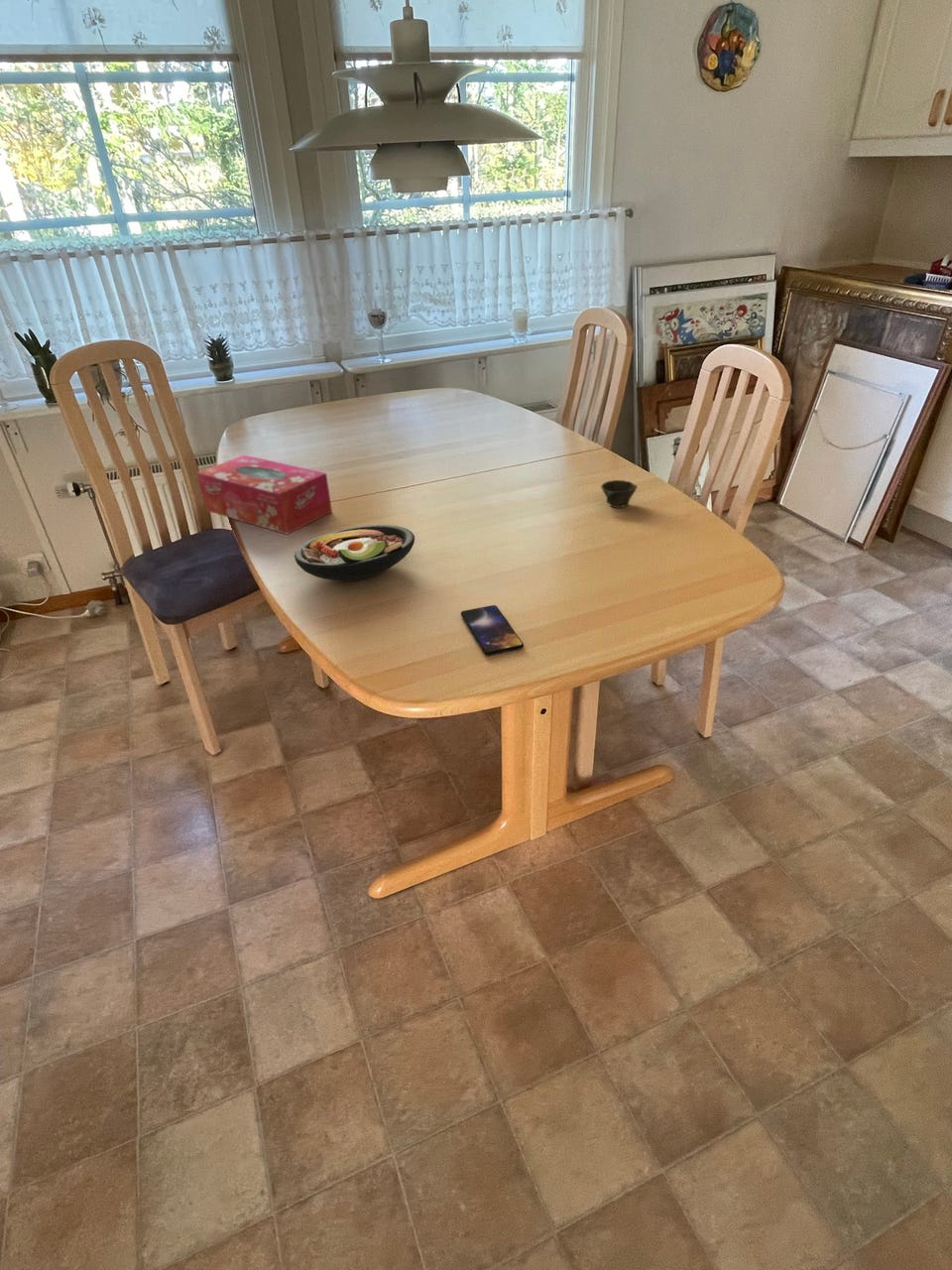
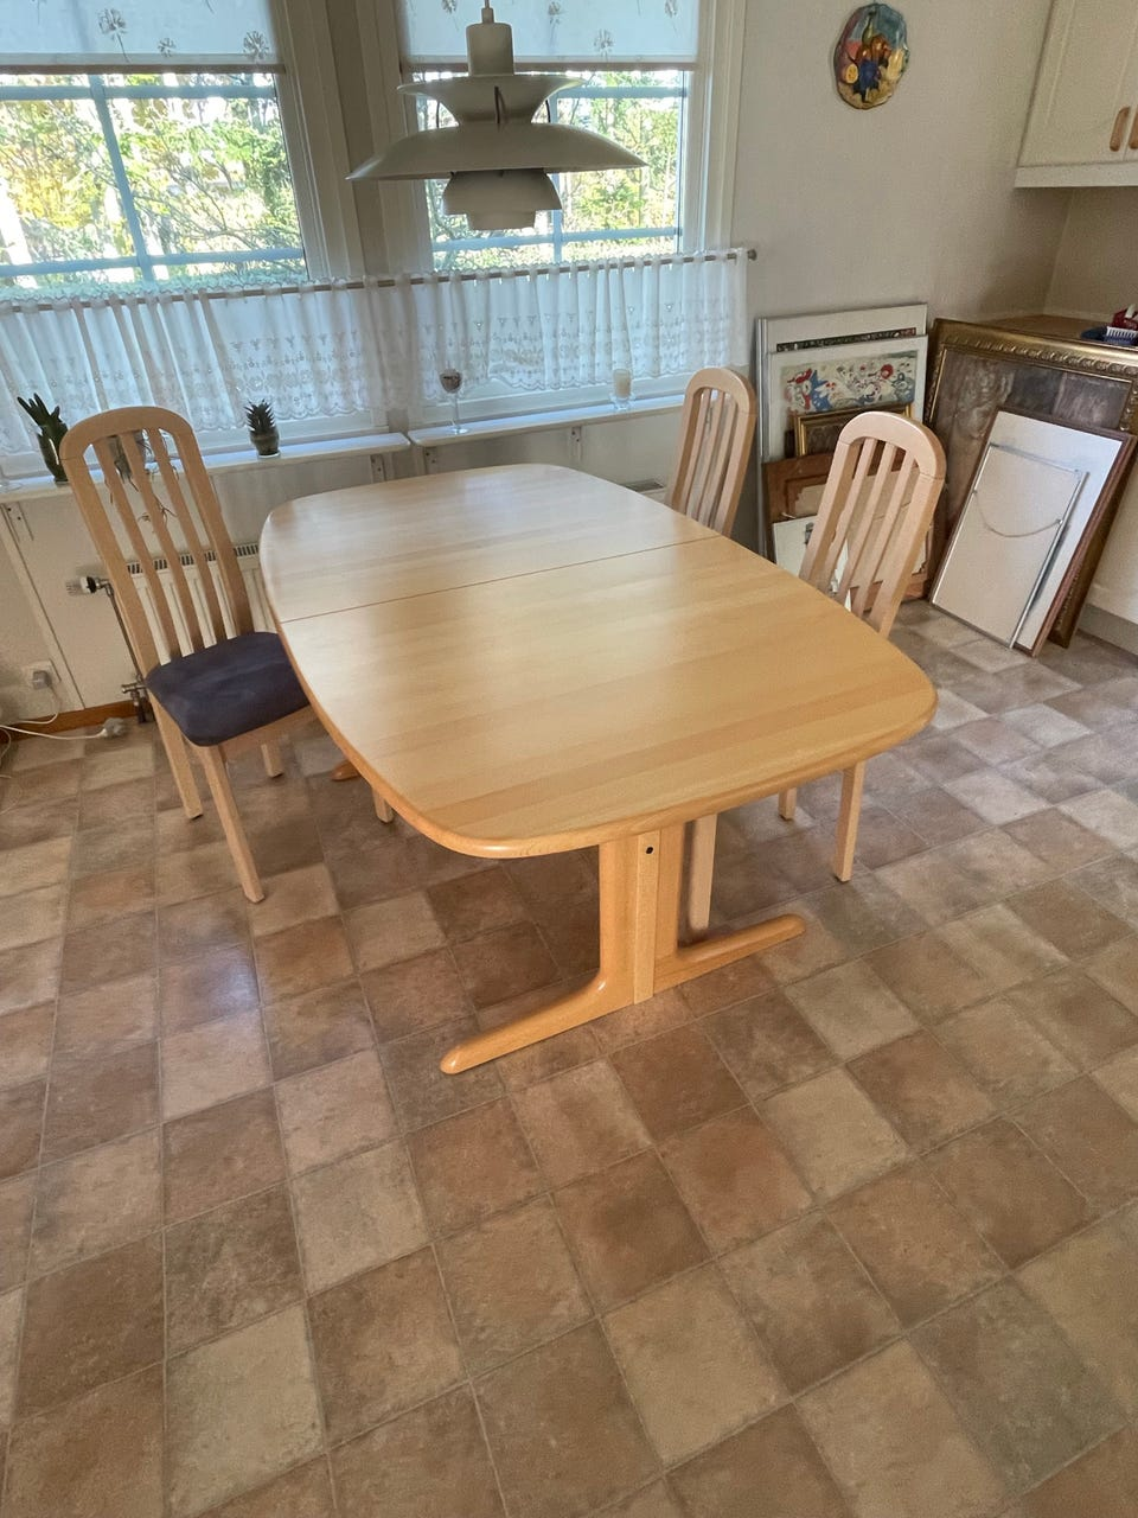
- smartphone [460,604,525,656]
- cup [600,479,639,509]
- tissue box [195,454,333,535]
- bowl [294,524,416,581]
